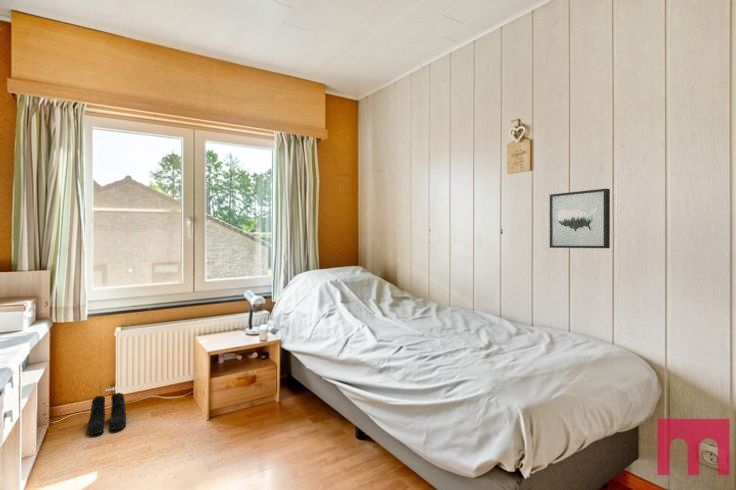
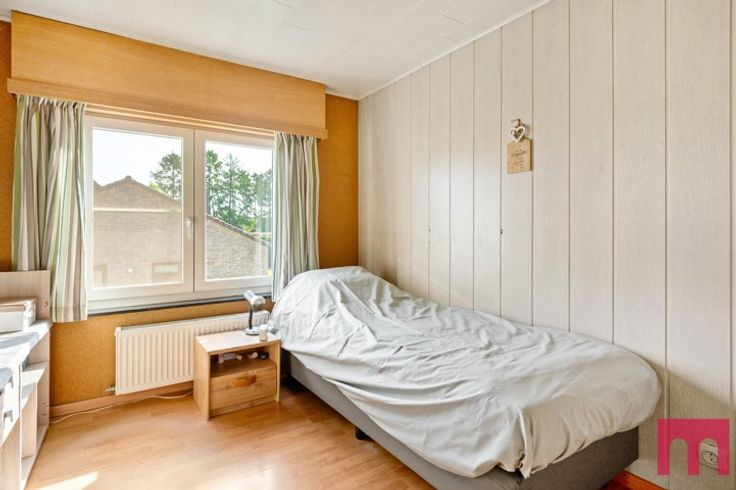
- boots [86,392,127,436]
- wall art [549,188,611,249]
